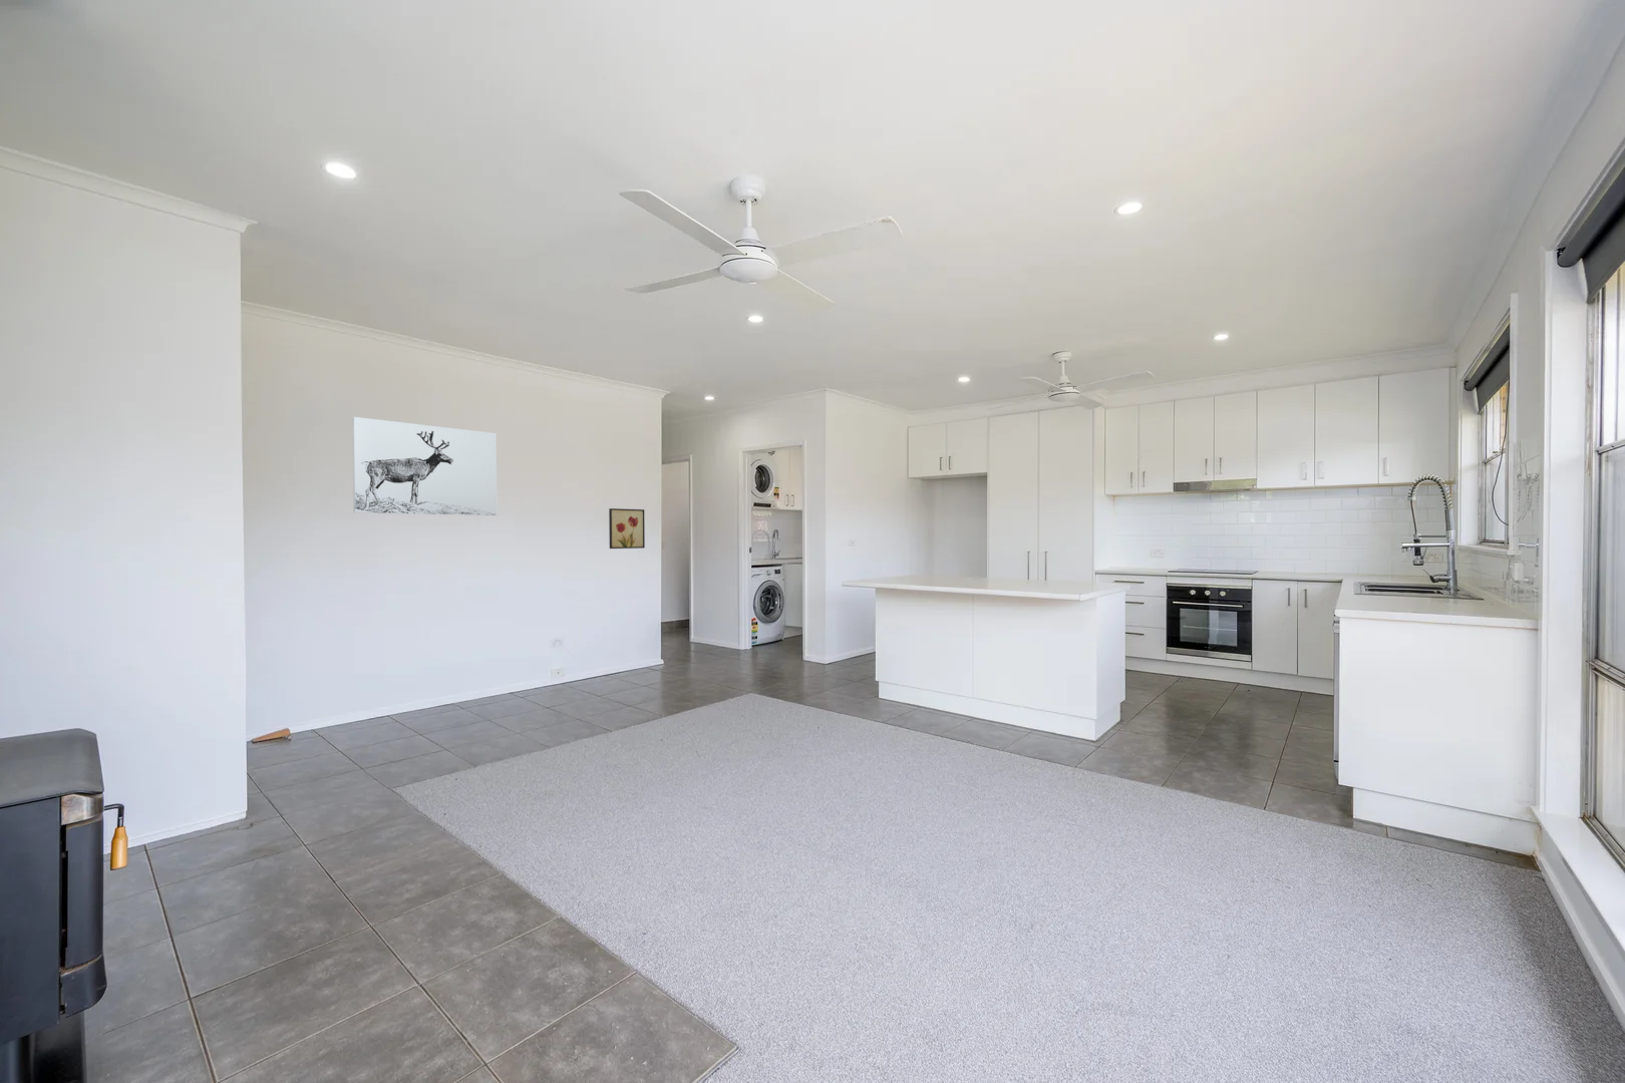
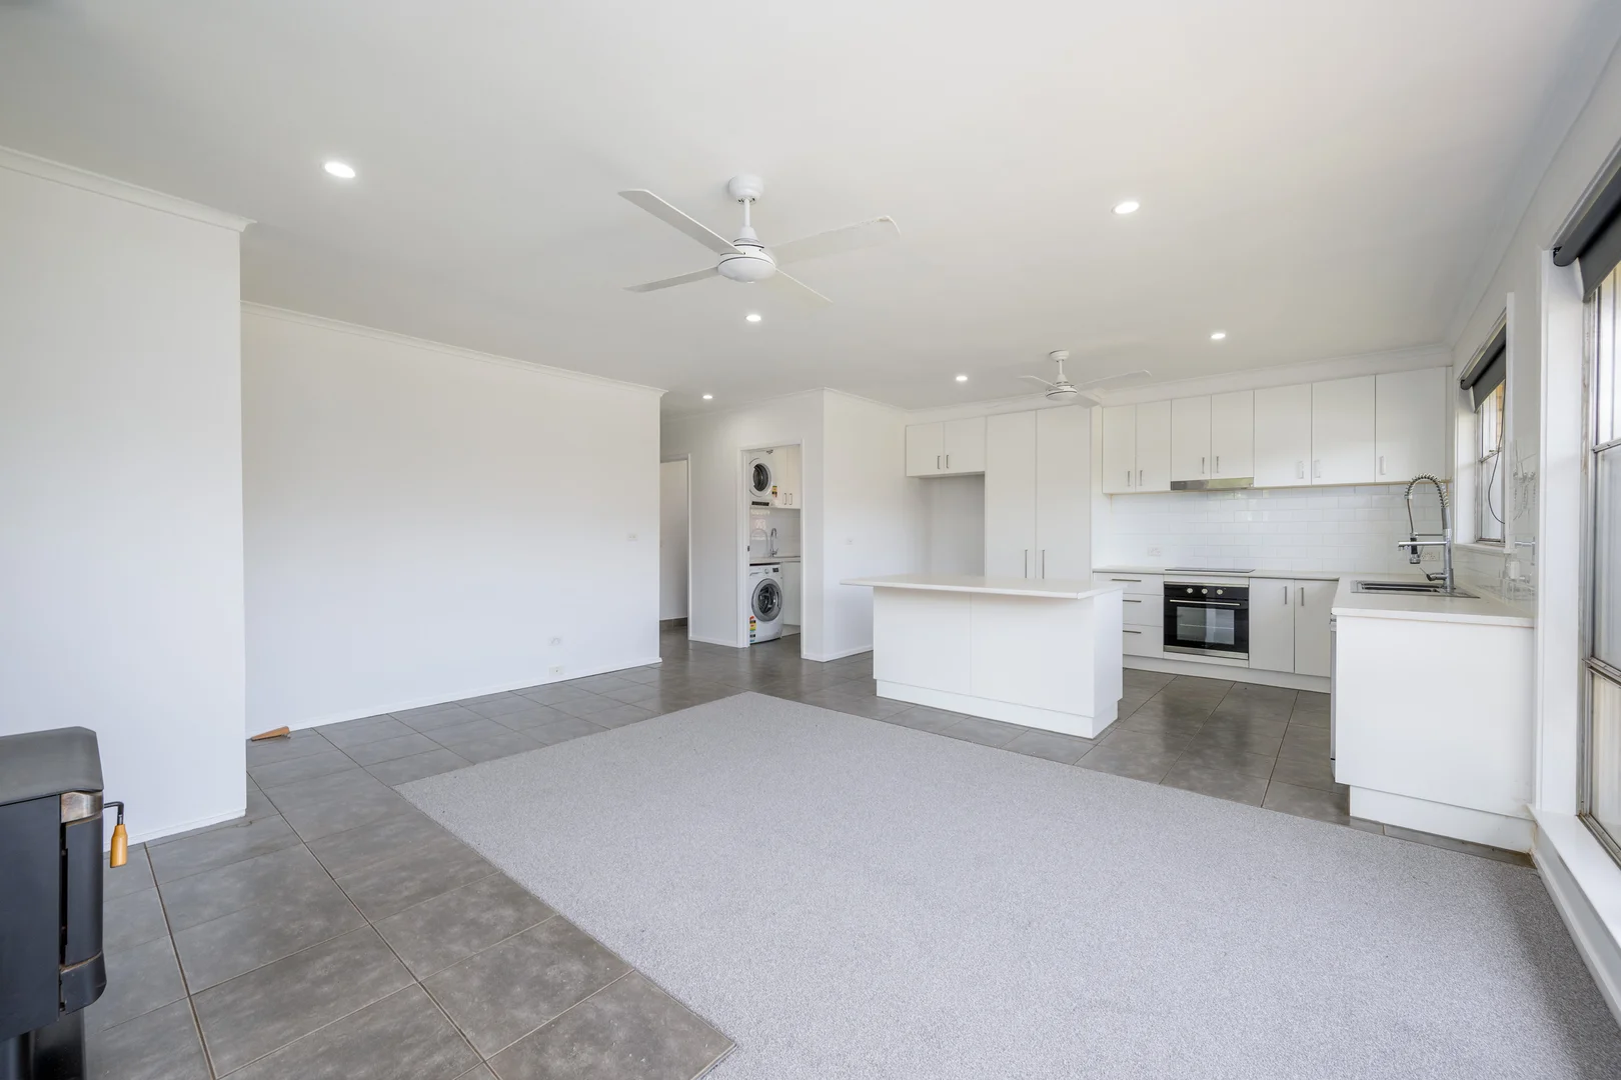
- wall art [351,416,497,516]
- wall art [608,508,646,550]
